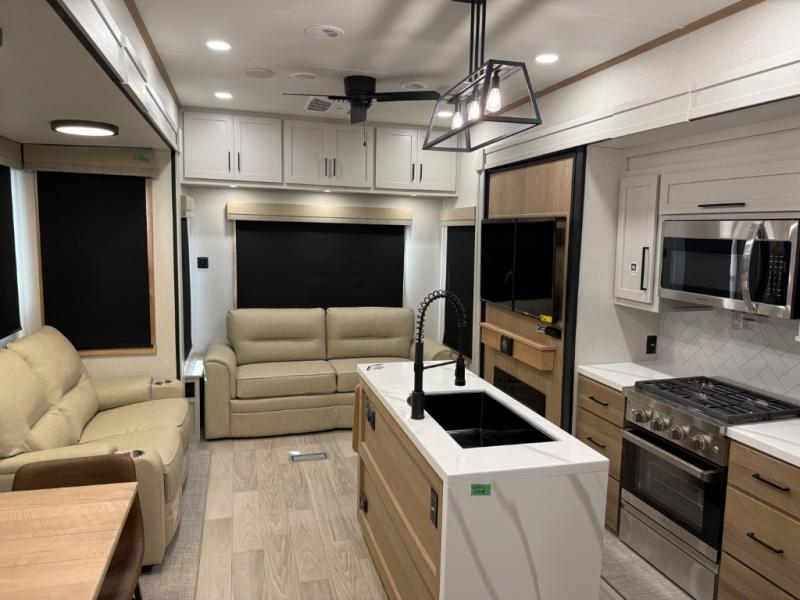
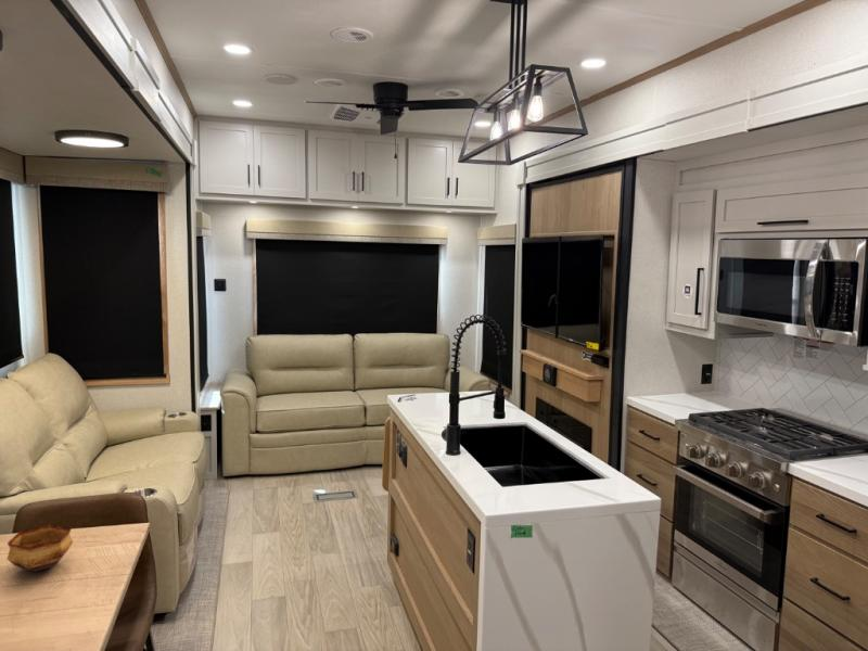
+ bowl [7,523,74,573]
